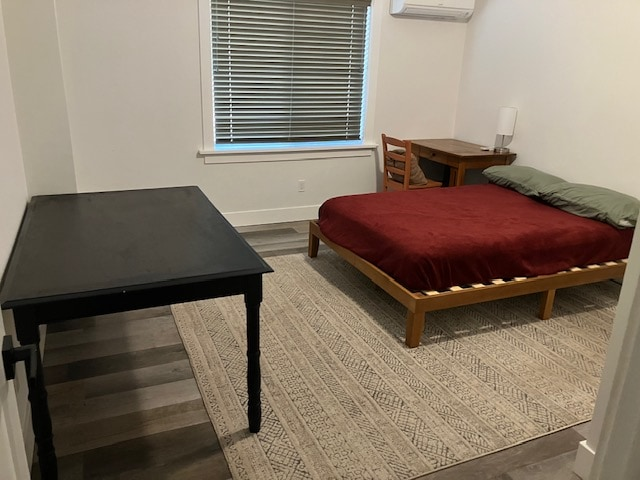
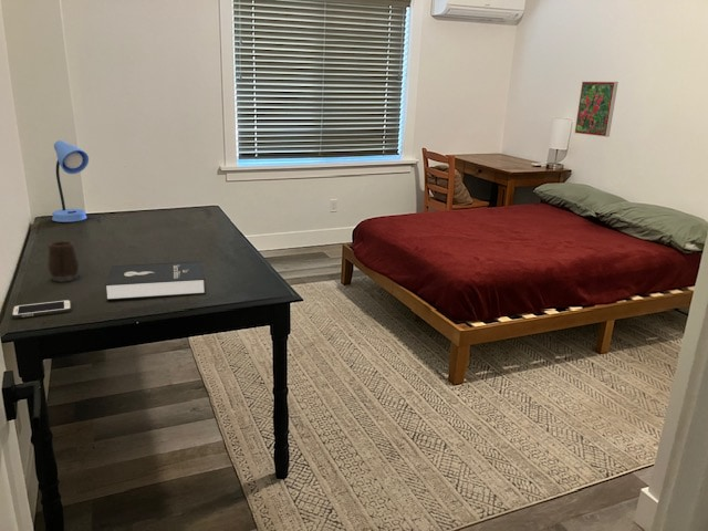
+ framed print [574,81,620,138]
+ desk lamp [51,139,90,223]
+ booklet [104,261,206,301]
+ mug [46,239,80,282]
+ cell phone [10,299,73,319]
